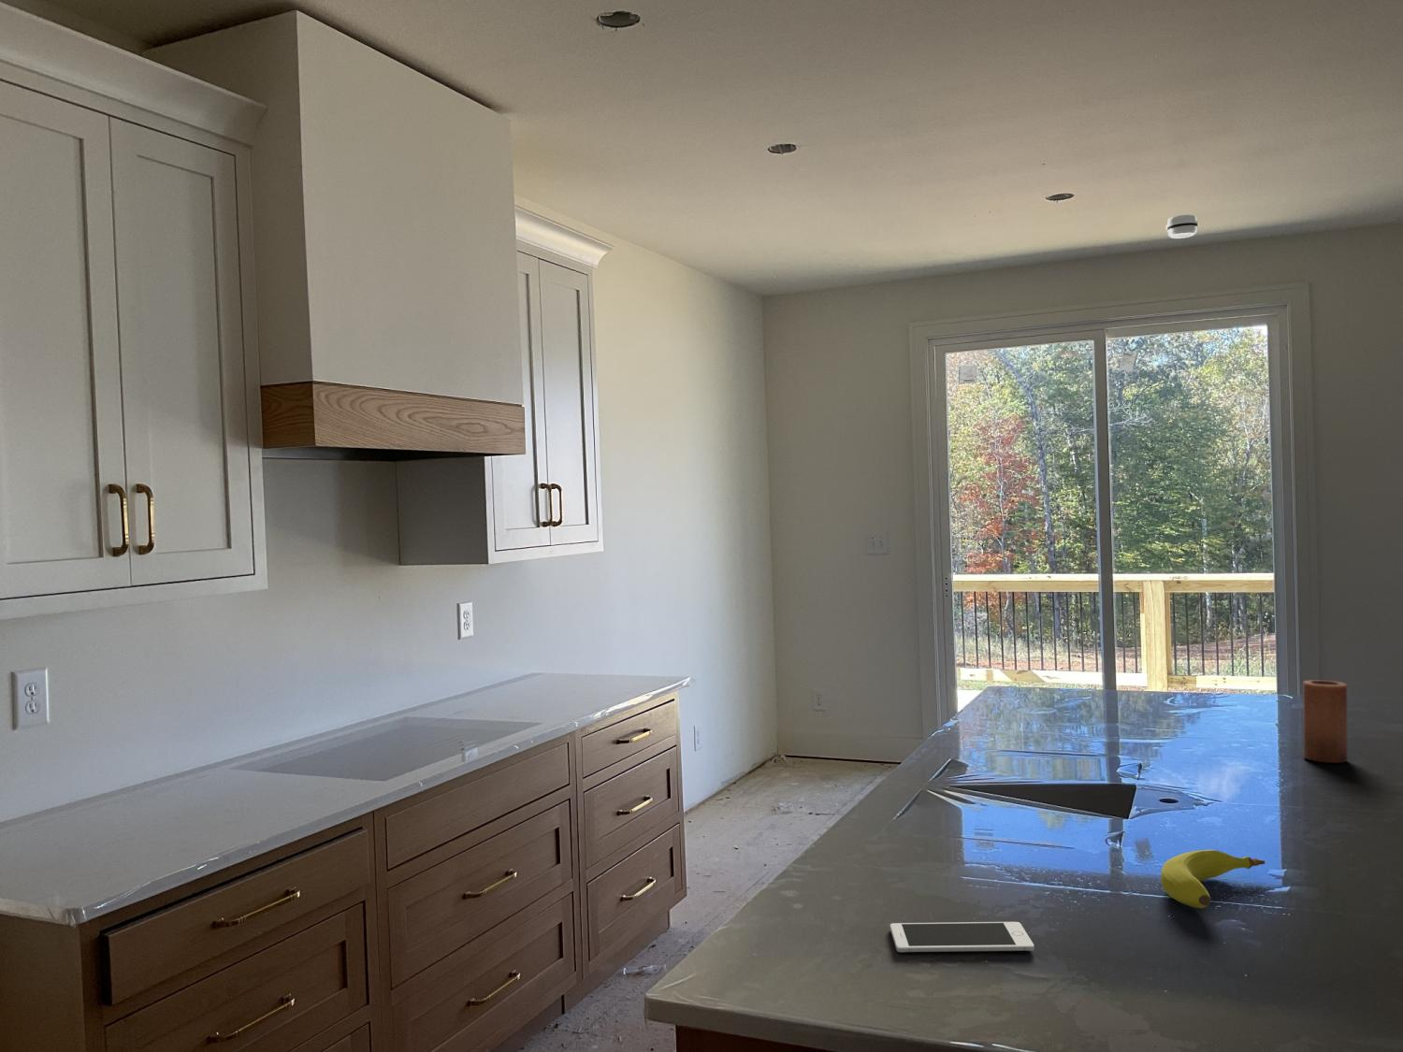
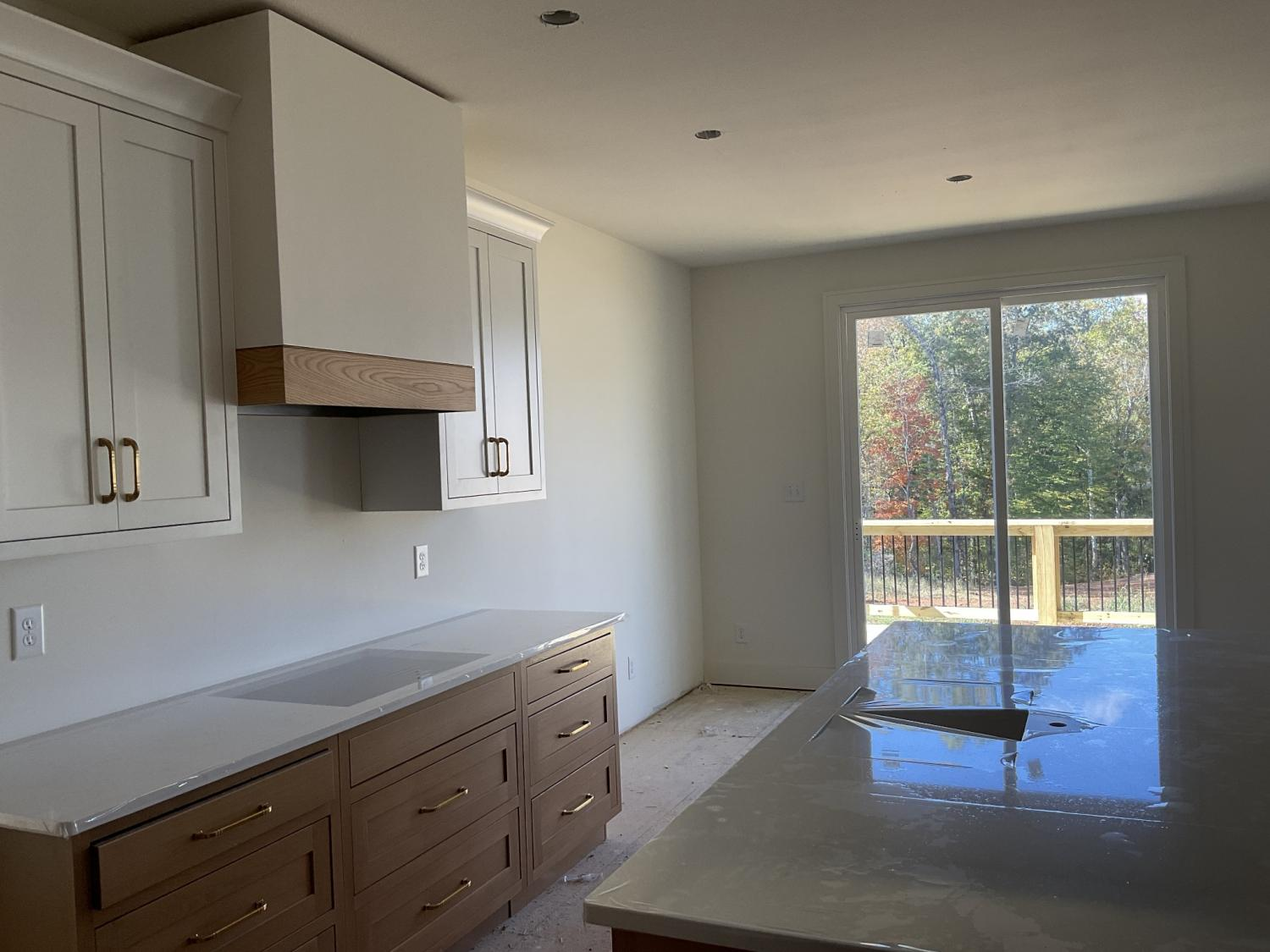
- fruit [1160,849,1266,909]
- cell phone [889,922,1035,953]
- candle [1302,678,1349,764]
- smoke detector [1164,214,1200,240]
